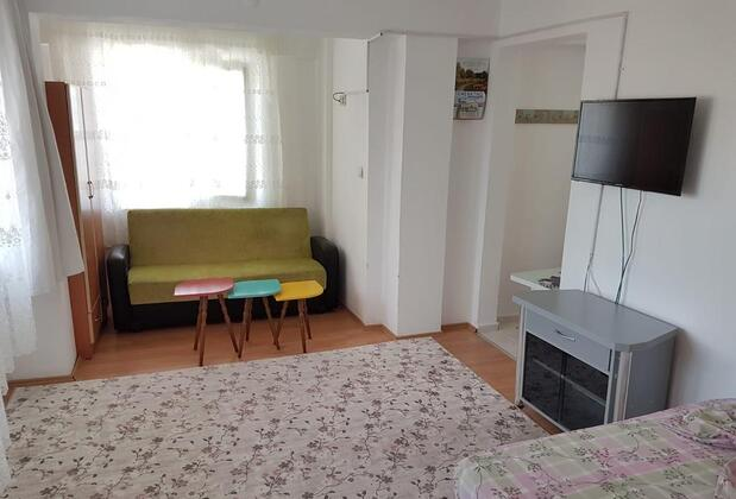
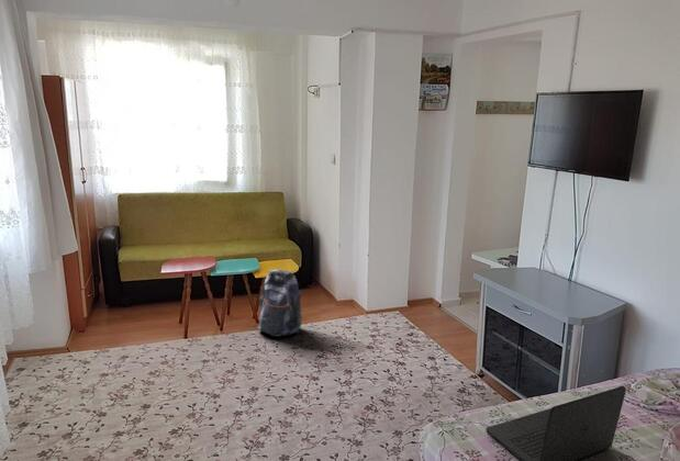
+ laptop [486,385,627,461]
+ backpack [256,268,303,338]
